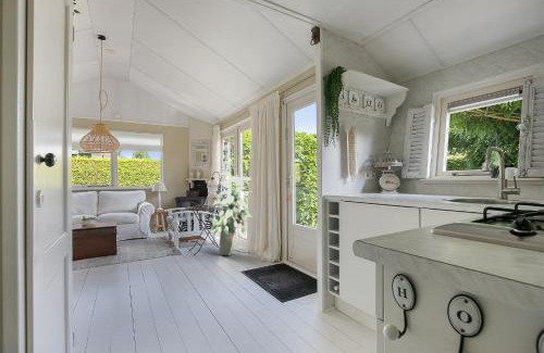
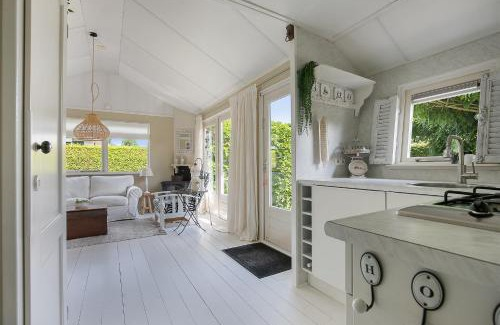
- indoor plant [208,172,254,256]
